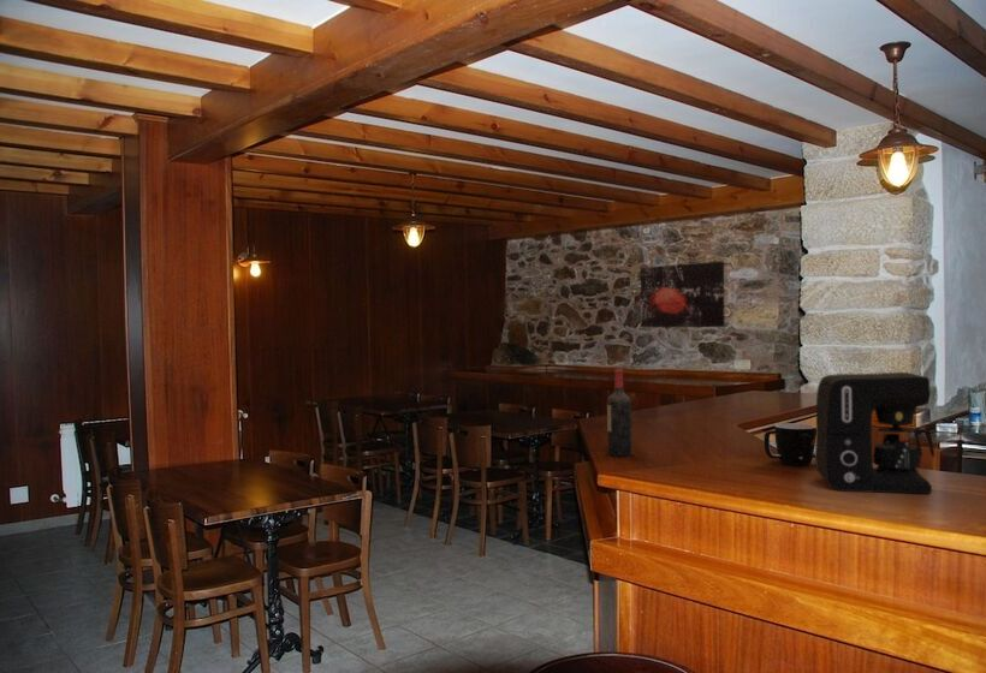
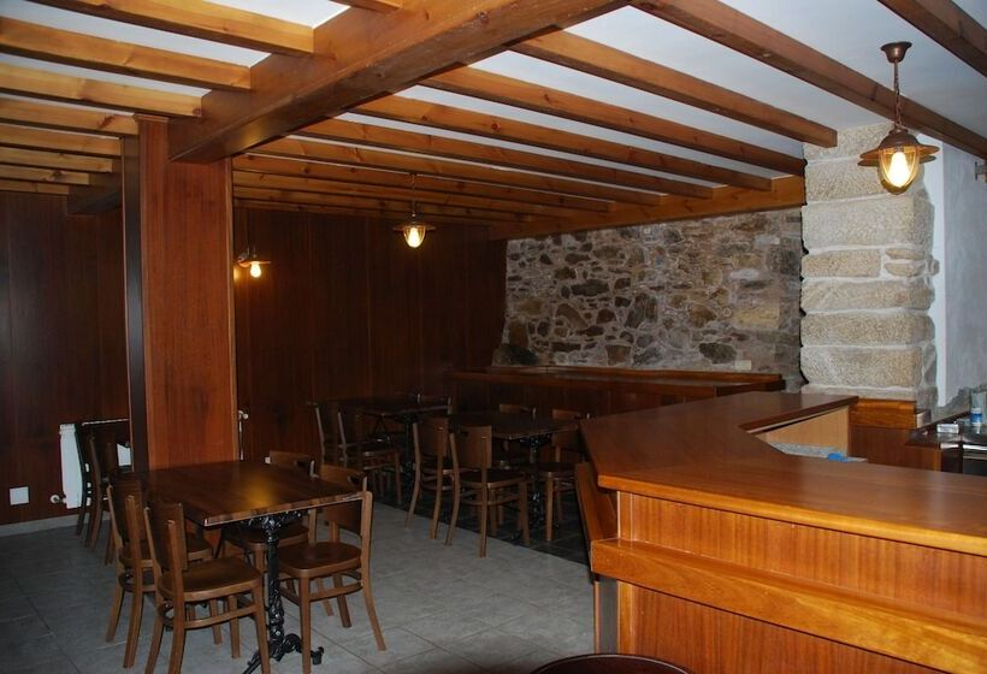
- coffee maker [814,371,935,495]
- wine bottle [606,368,632,458]
- wall art [640,261,725,328]
- mug [762,422,816,466]
